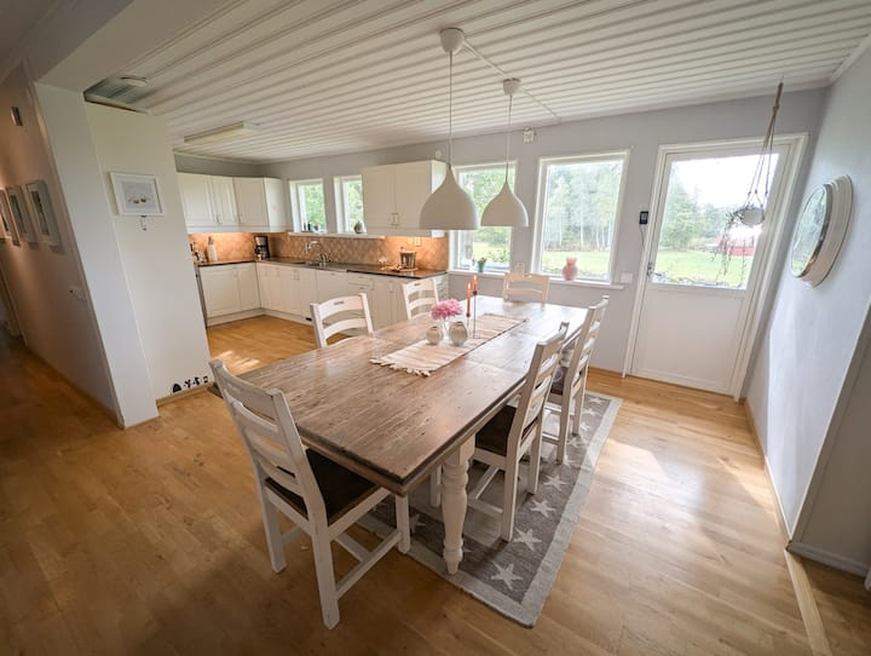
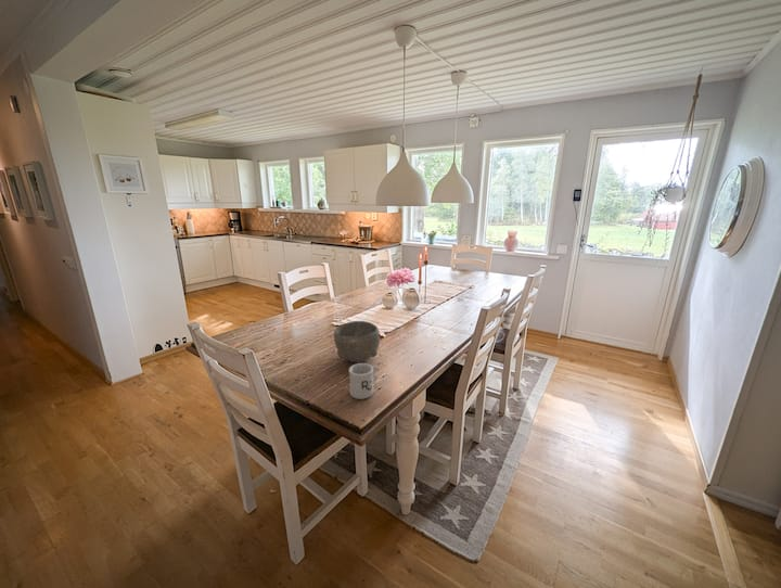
+ mug [348,362,379,400]
+ bowl [333,320,381,363]
